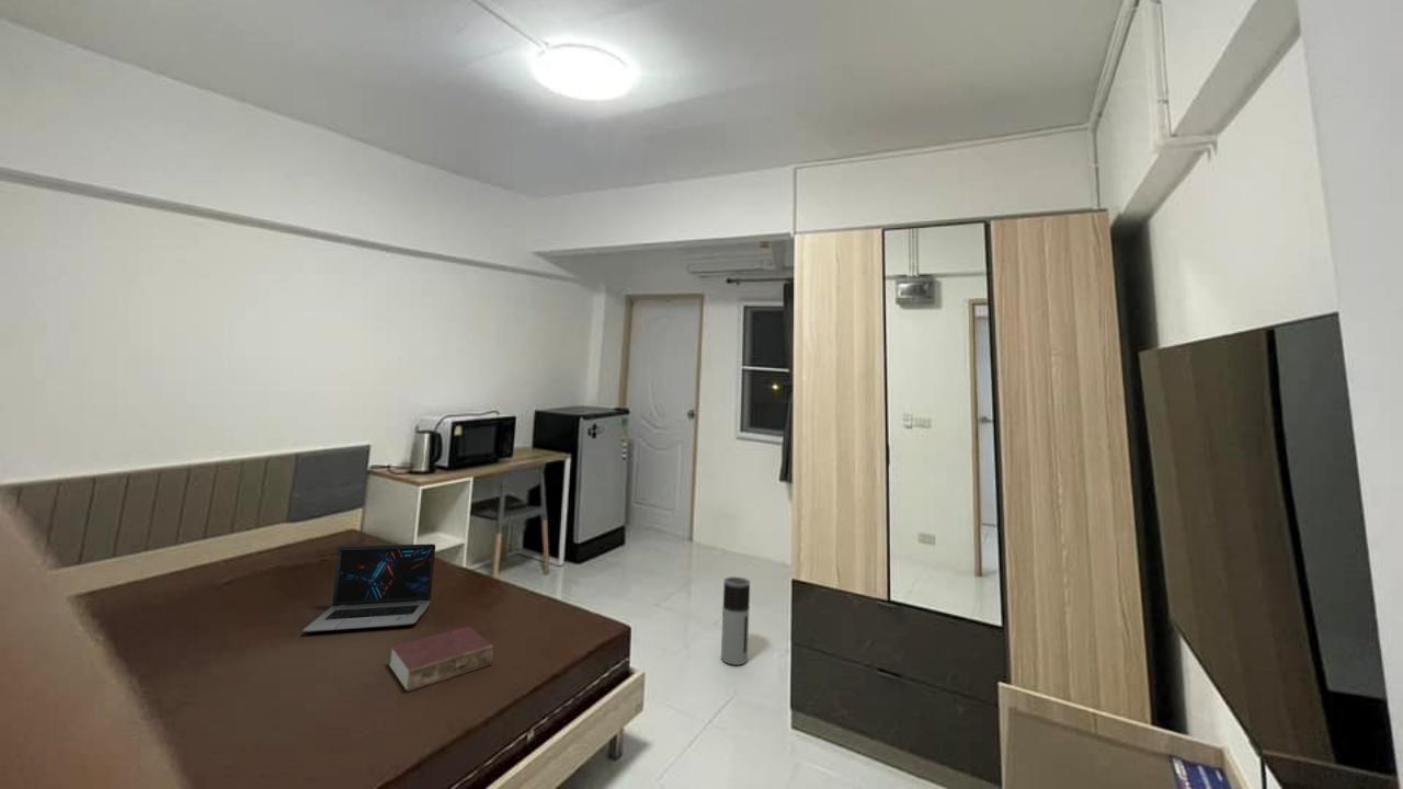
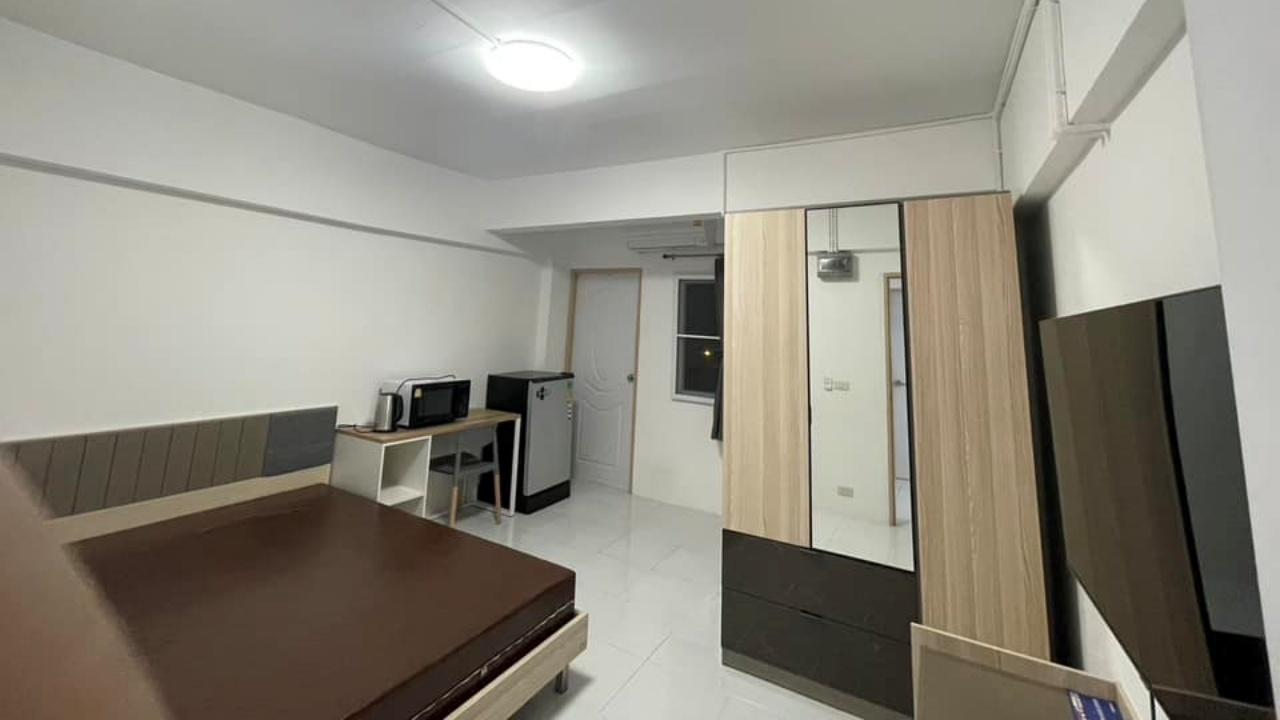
- laptop [301,542,436,633]
- book [388,625,494,693]
- air purifier [720,576,751,666]
